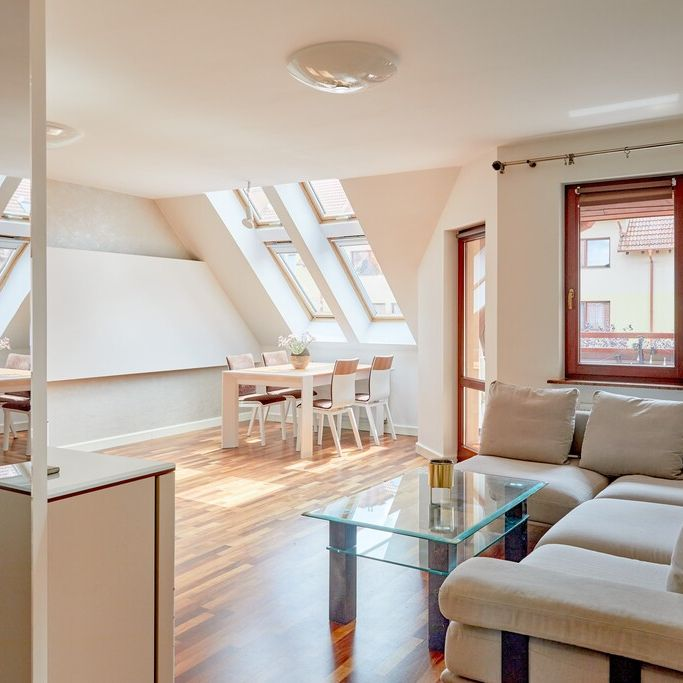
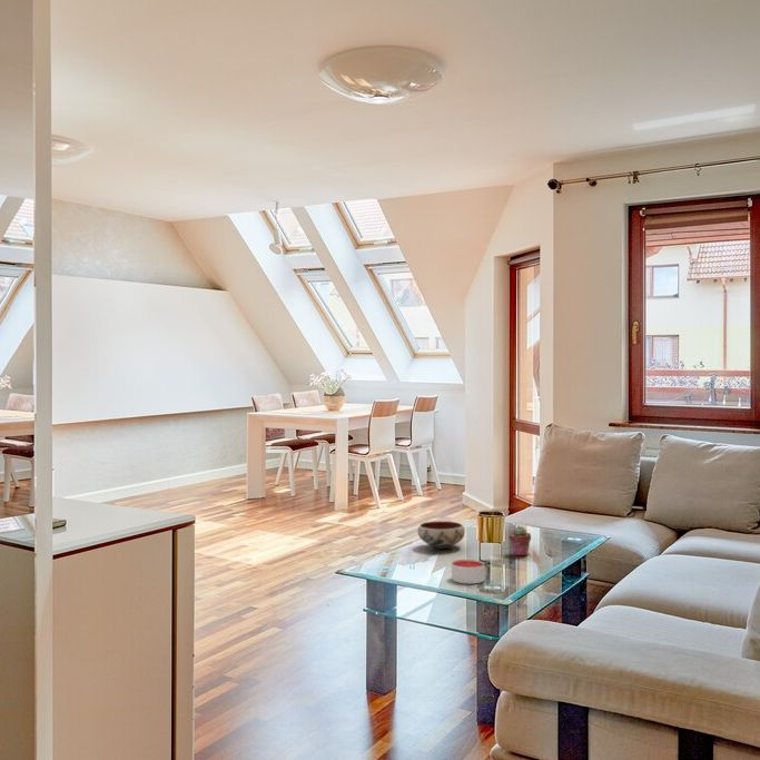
+ potted succulent [509,525,532,556]
+ candle [451,559,485,585]
+ bowl [417,520,466,550]
